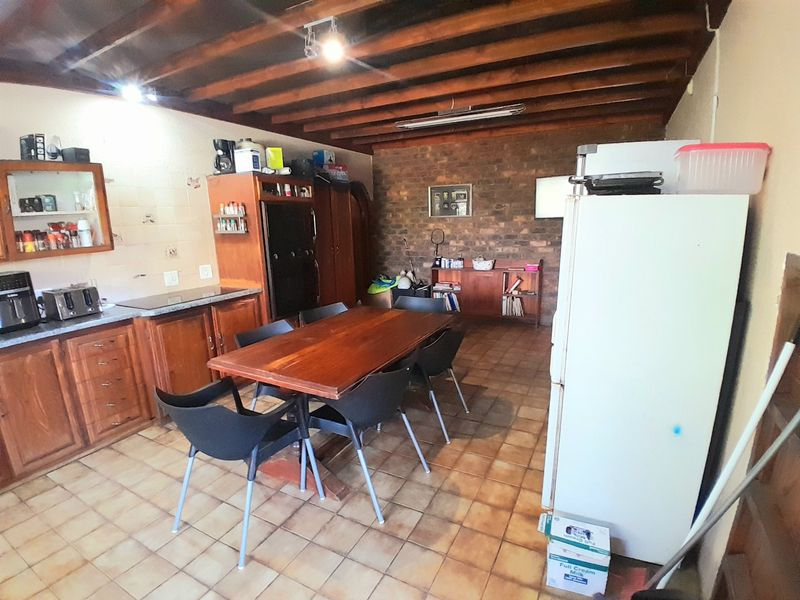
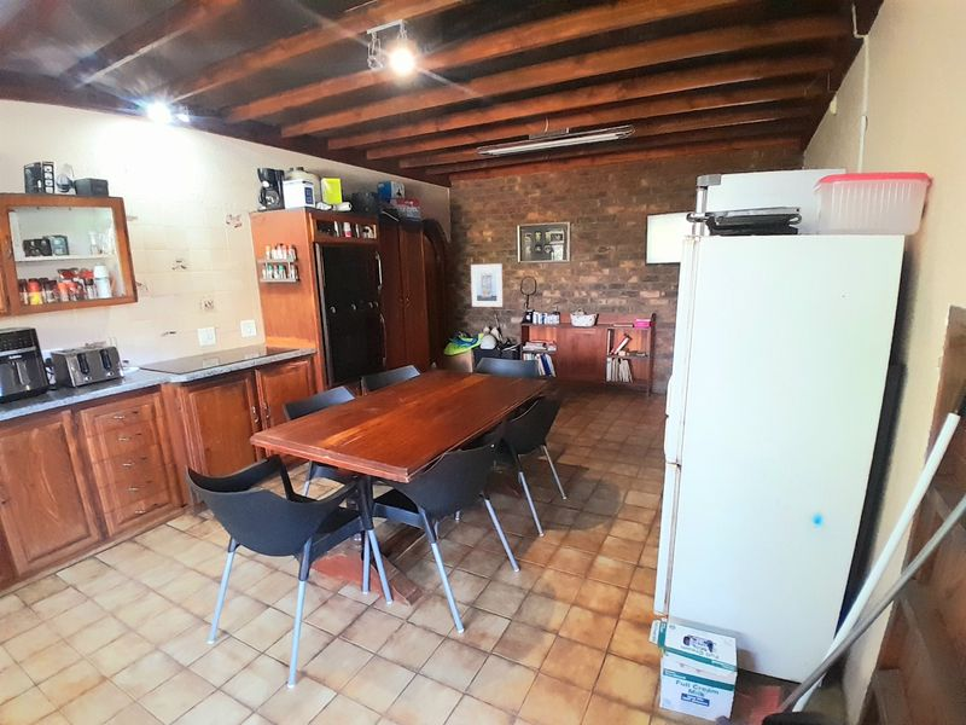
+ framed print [470,262,504,308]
